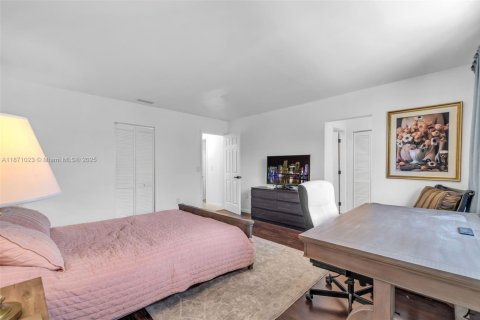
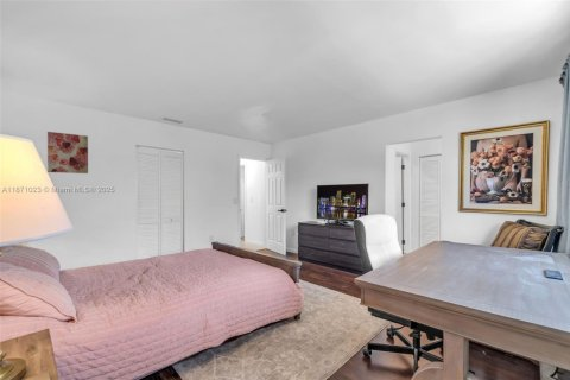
+ wall art [46,131,89,175]
